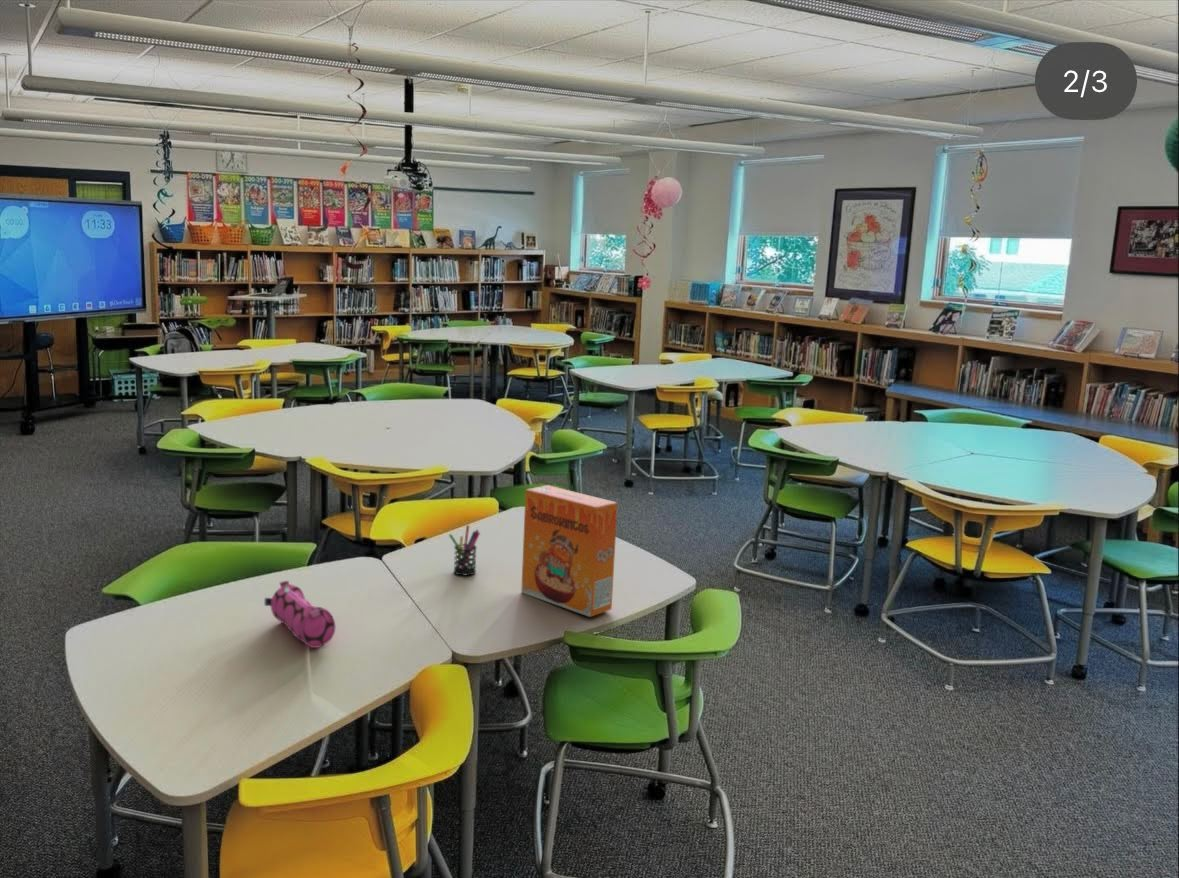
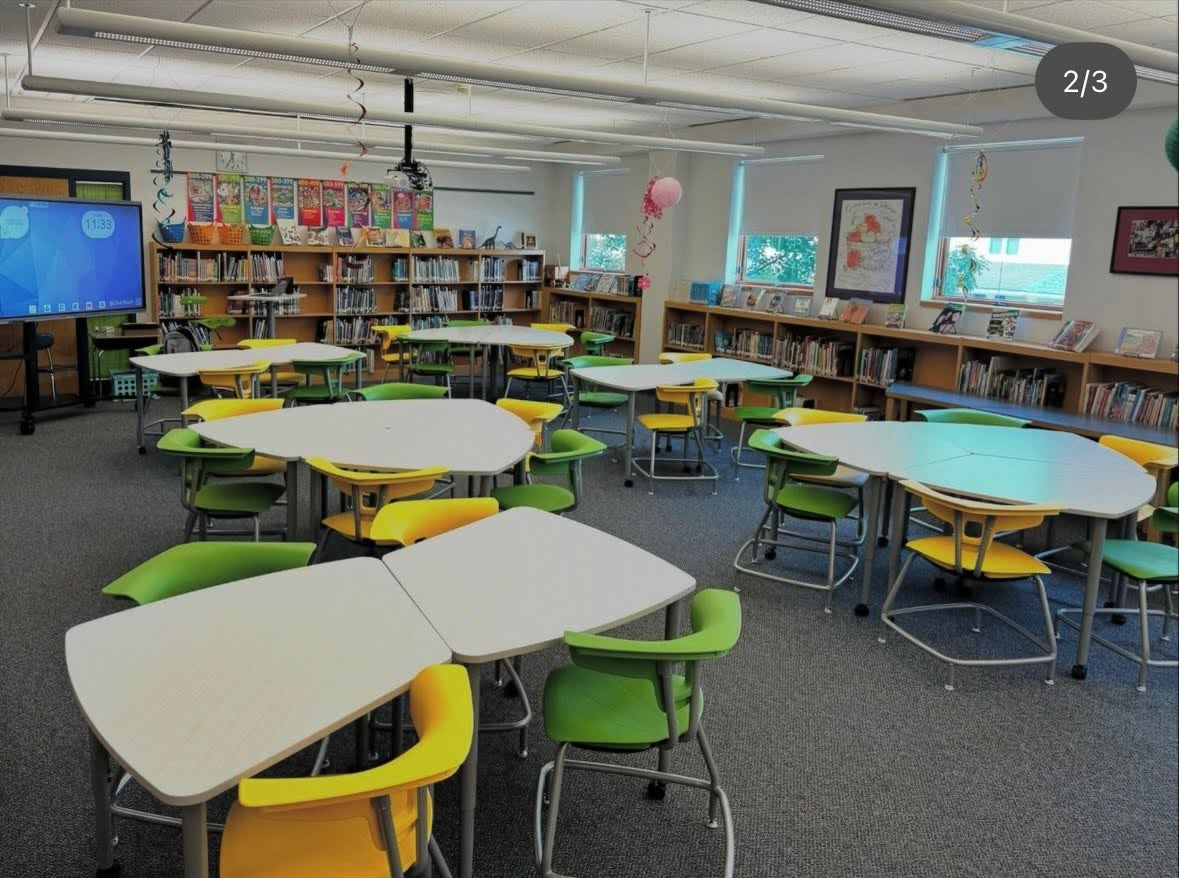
- pencil case [264,580,337,649]
- cereal box [520,484,619,618]
- pen holder [448,524,481,576]
